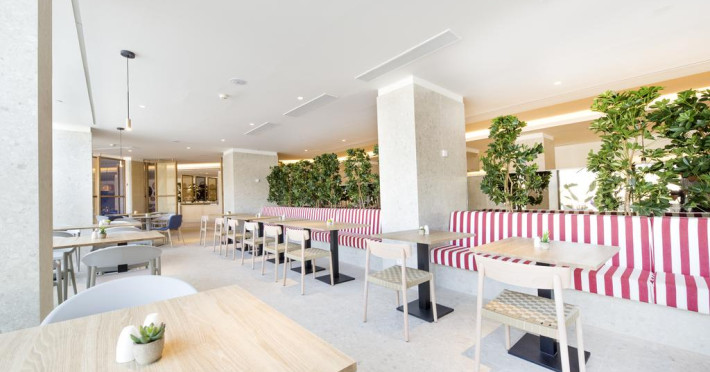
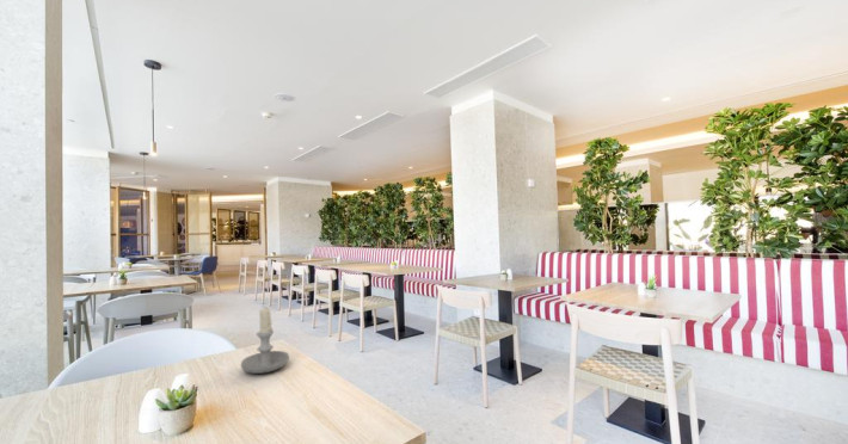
+ candle [240,306,290,375]
